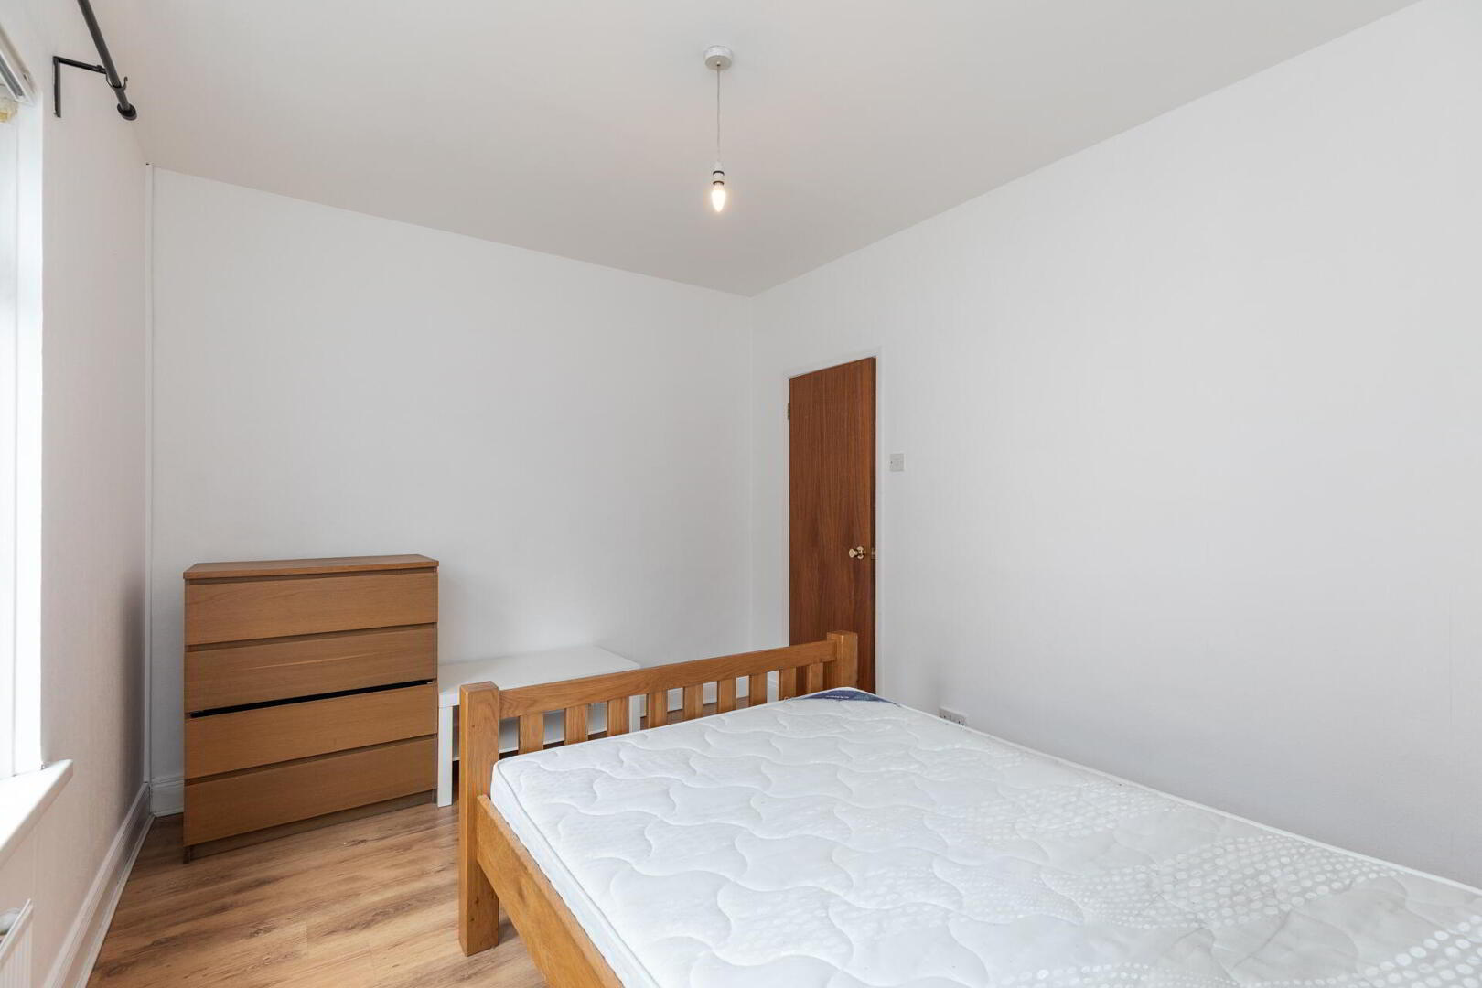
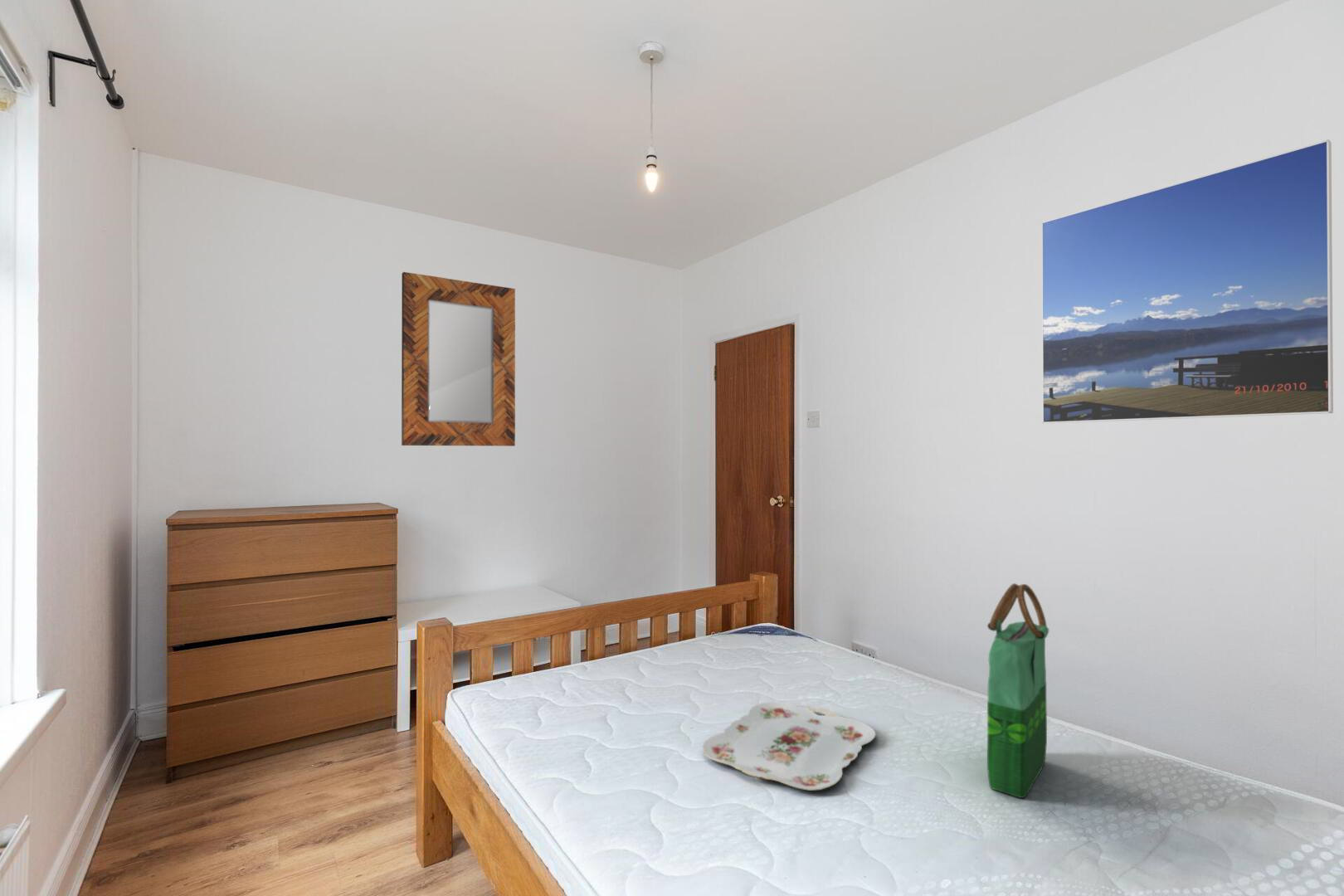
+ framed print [1040,139,1334,424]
+ home mirror [401,271,516,447]
+ tote bag [986,582,1049,799]
+ serving tray [702,701,877,791]
